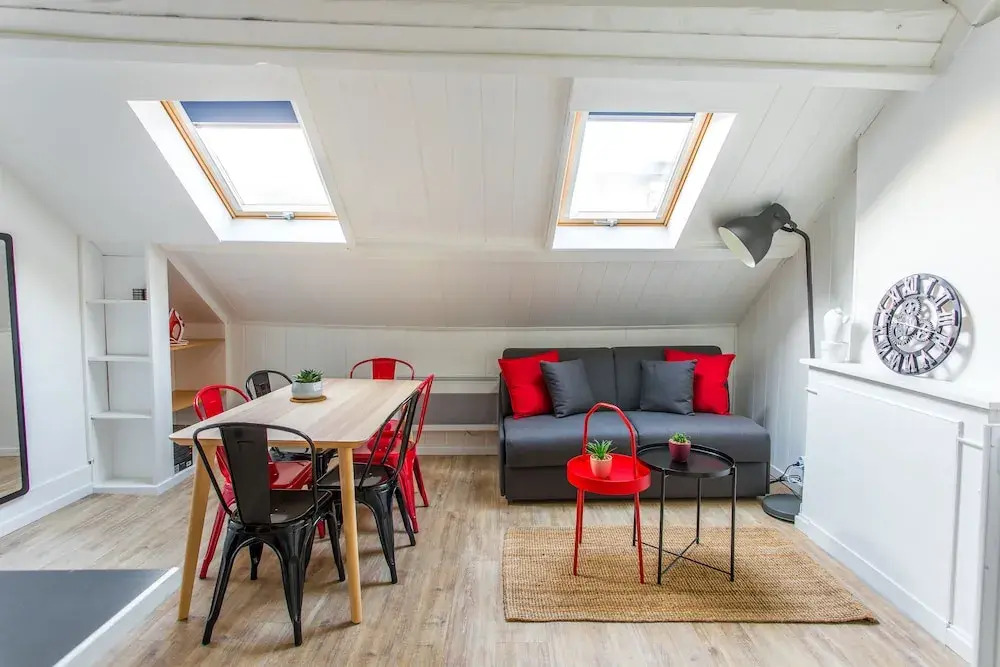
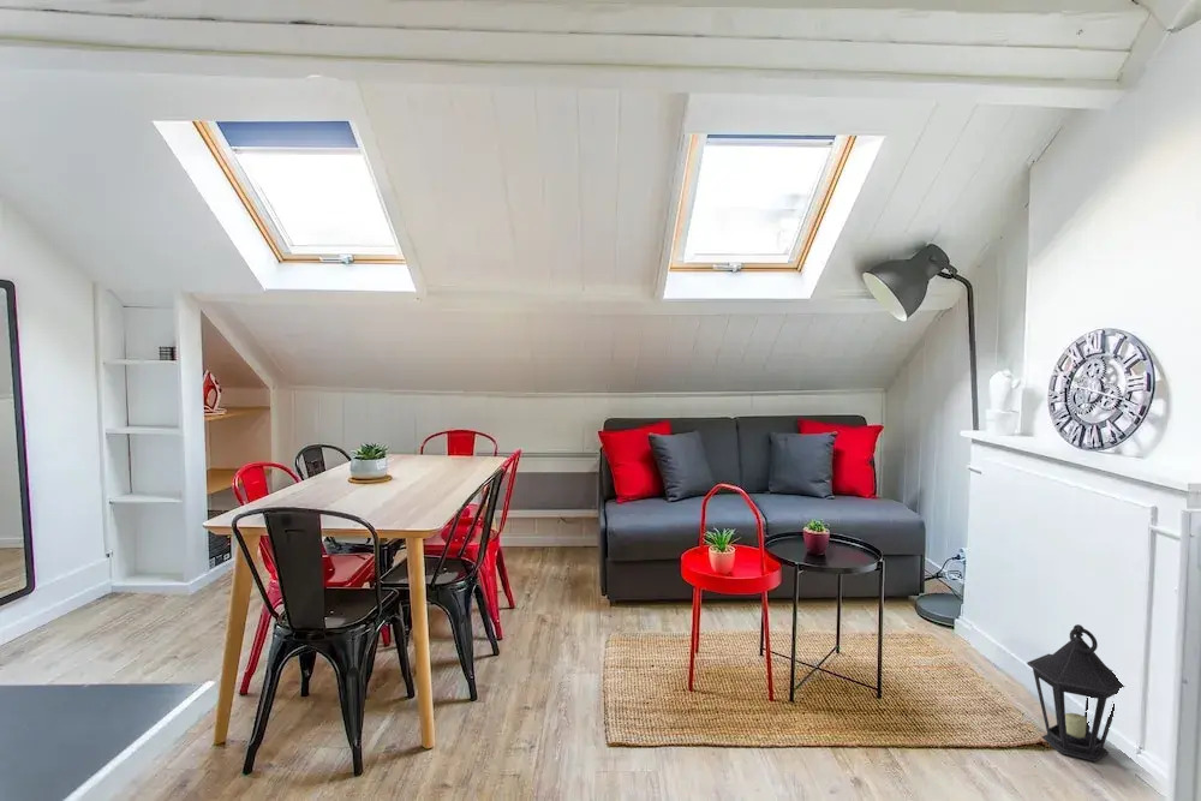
+ lantern [1026,623,1125,763]
